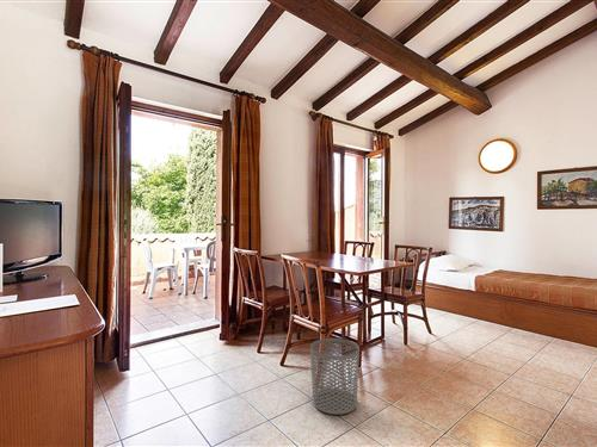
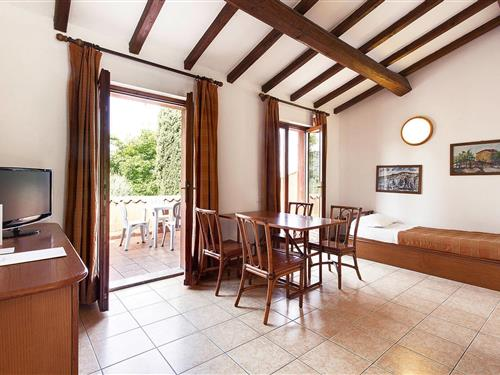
- waste bin [309,337,361,416]
